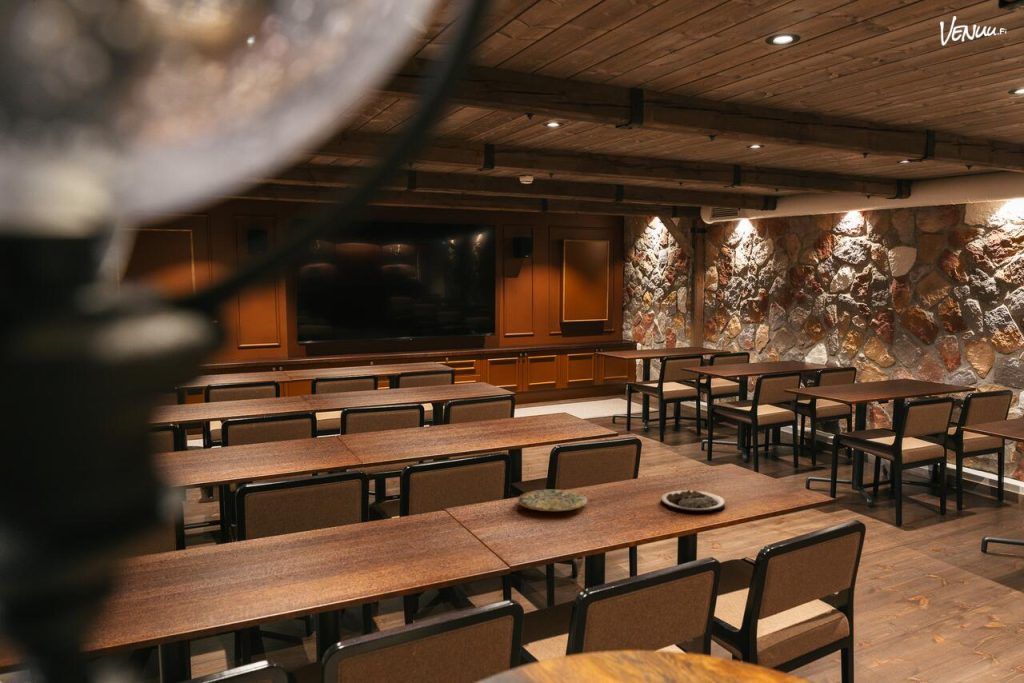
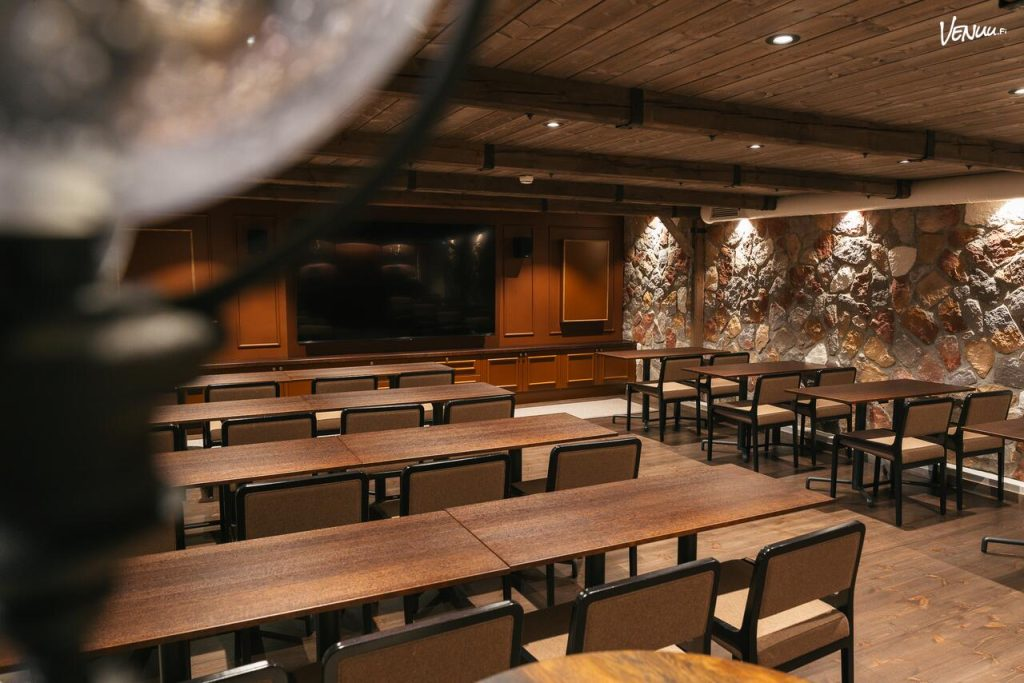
- plate [517,488,588,512]
- plate [660,489,726,513]
